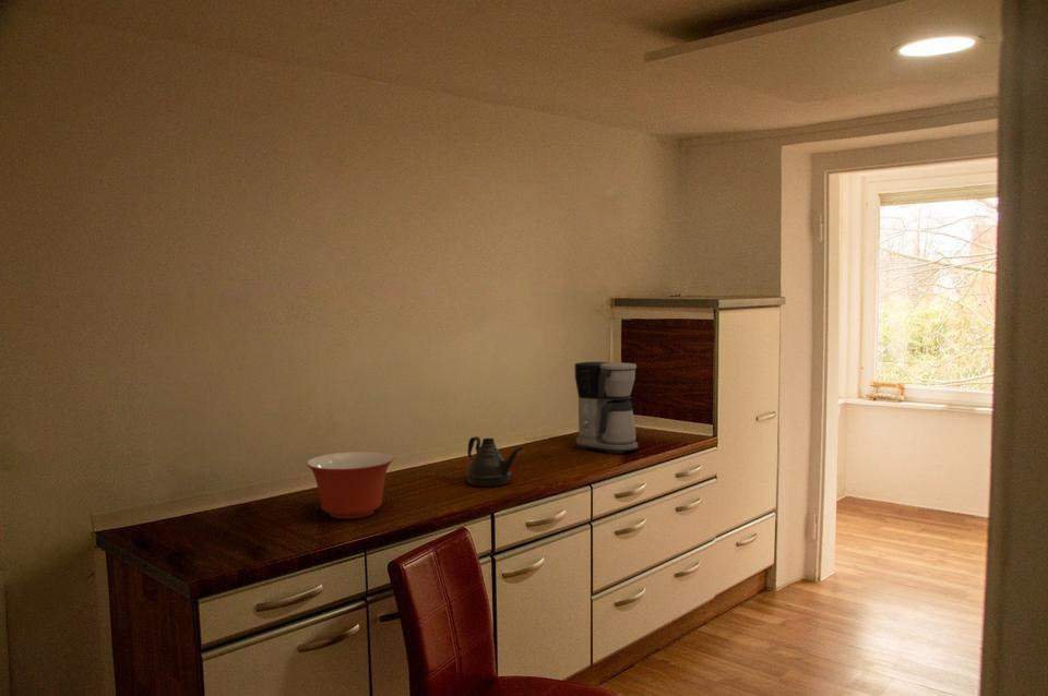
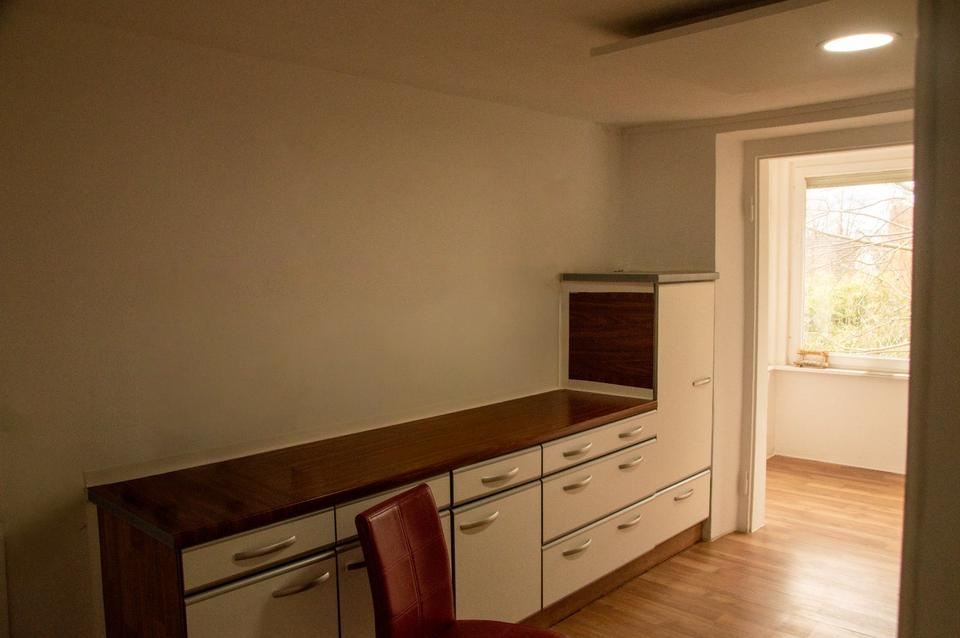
- coffee maker [574,361,639,455]
- mixing bowl [306,451,394,520]
- teapot [465,435,525,488]
